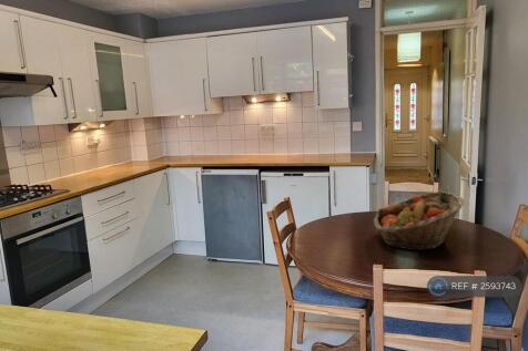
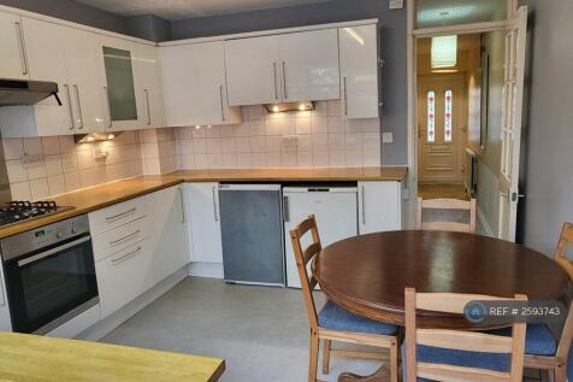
- fruit basket [373,190,466,252]
